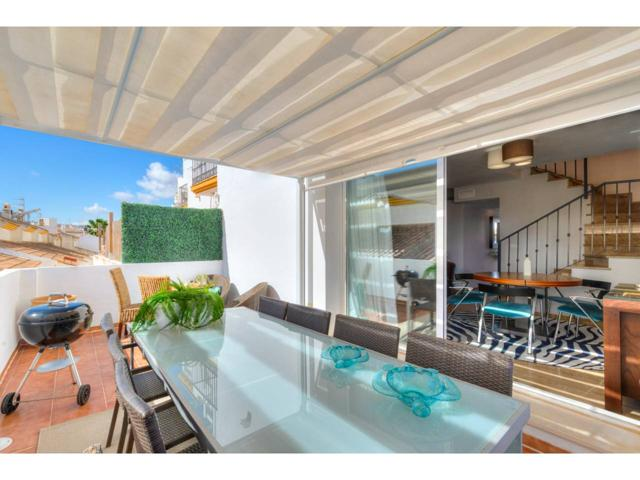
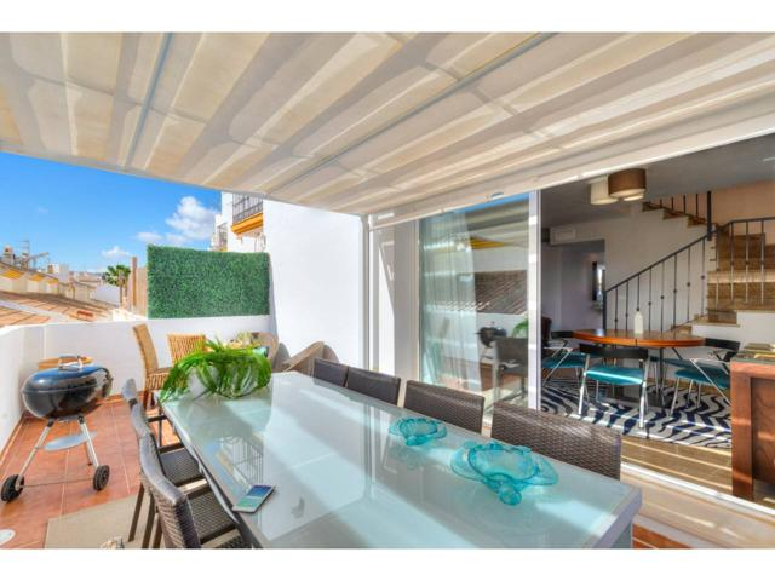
+ smartphone [231,482,276,514]
